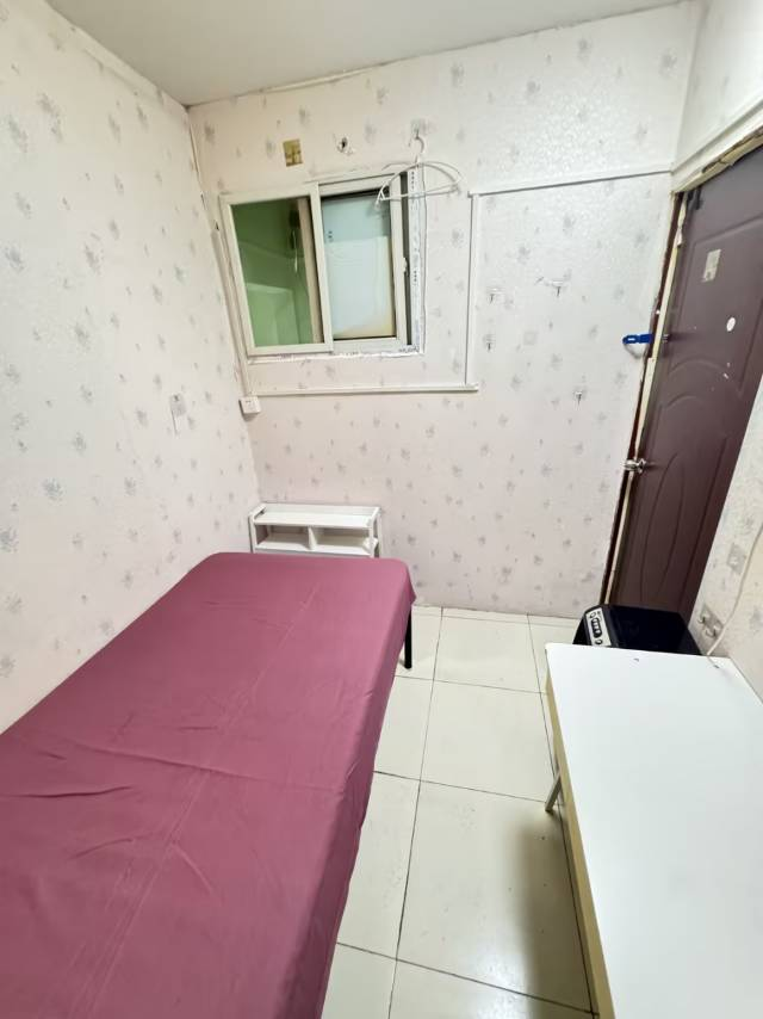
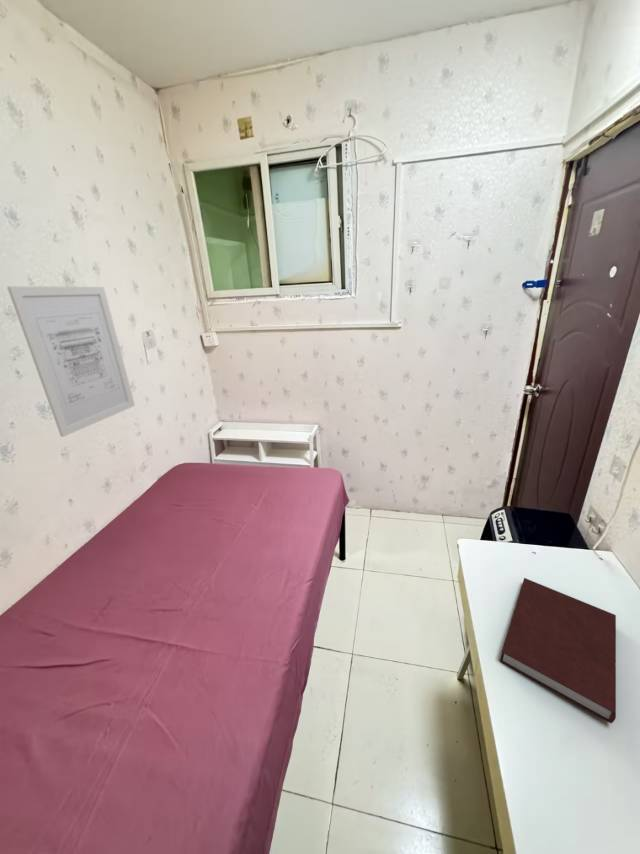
+ notebook [499,577,617,724]
+ wall art [6,285,136,438]
